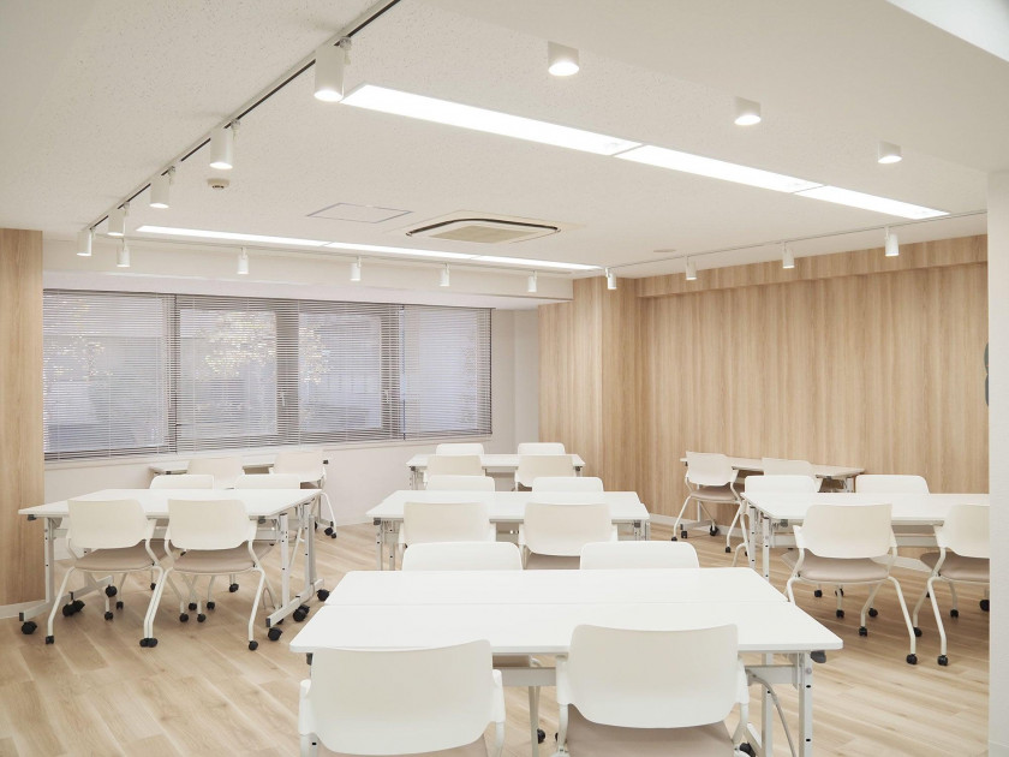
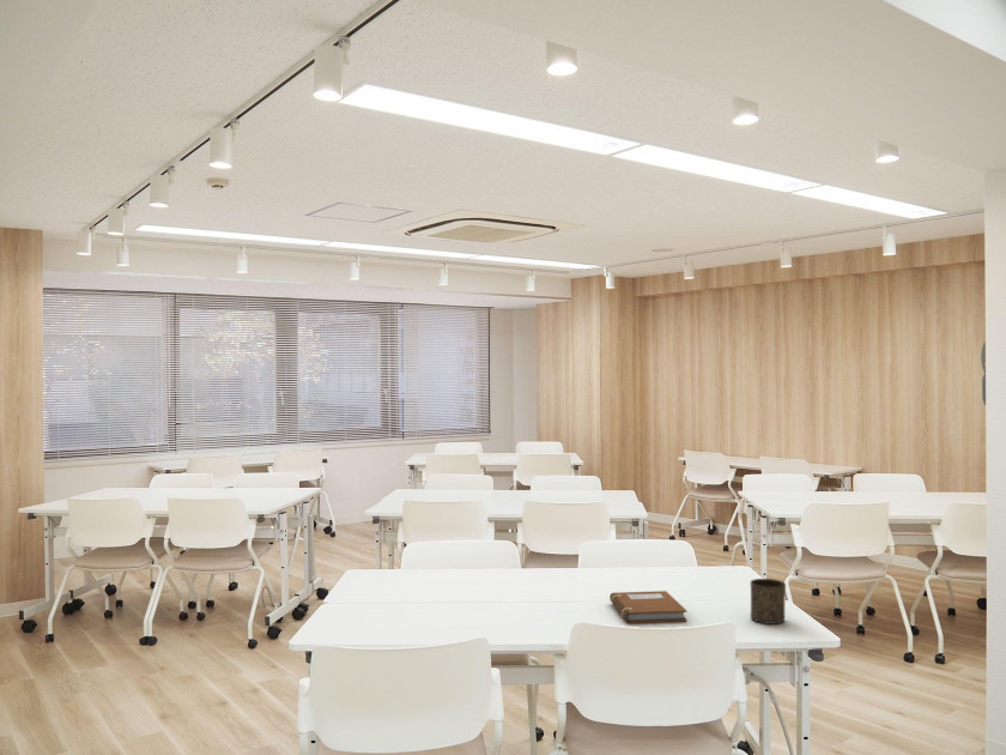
+ cup [750,578,787,626]
+ notebook [608,590,689,624]
